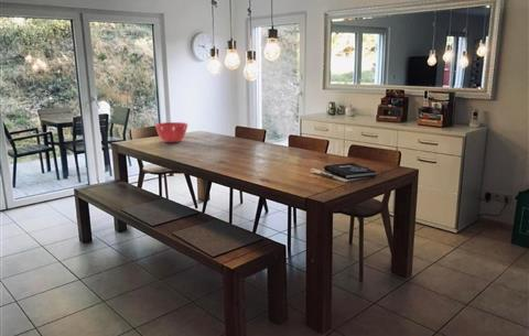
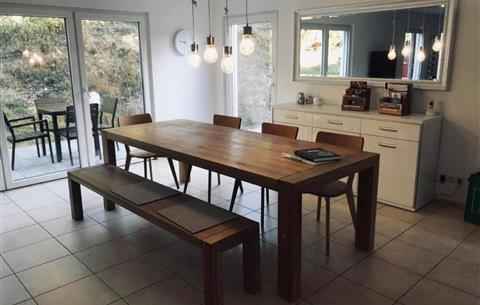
- mixing bowl [153,121,190,143]
